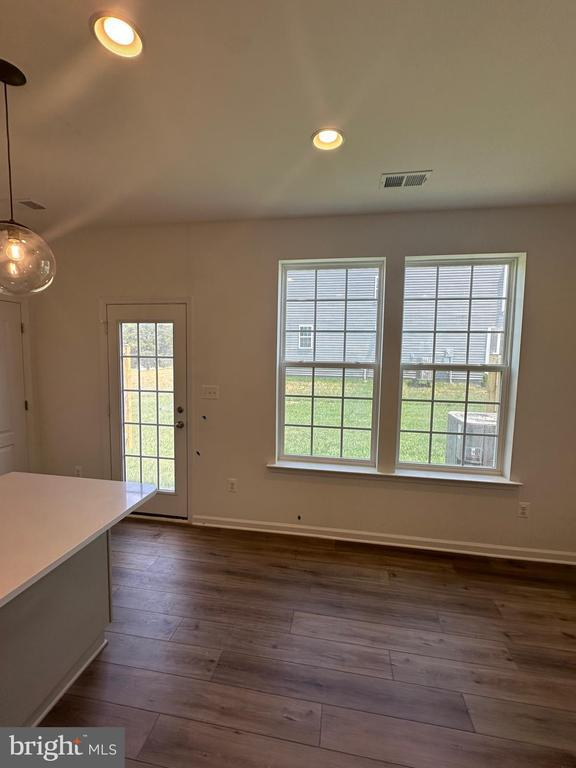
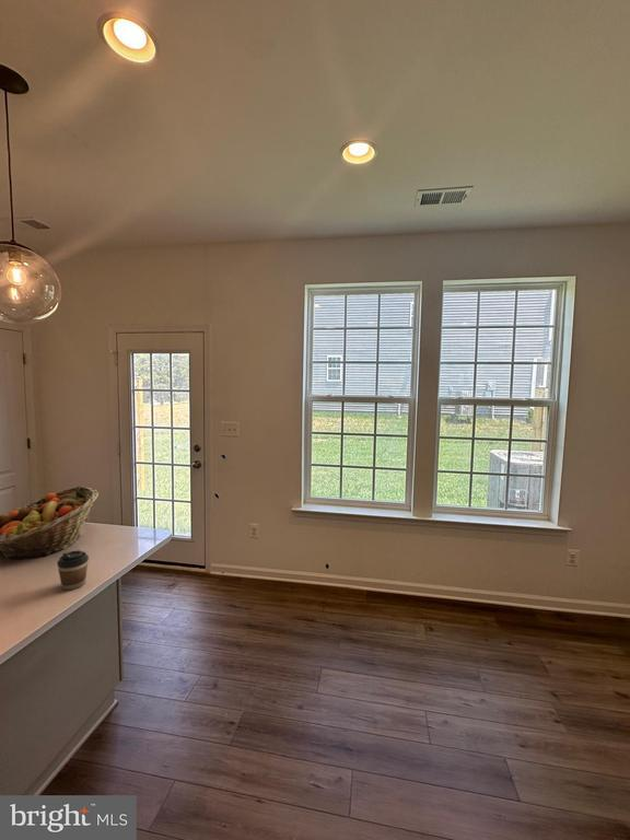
+ coffee cup [56,549,90,591]
+ fruit basket [0,486,100,560]
